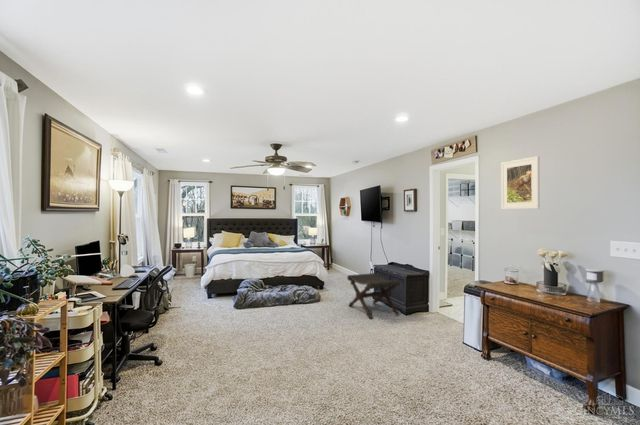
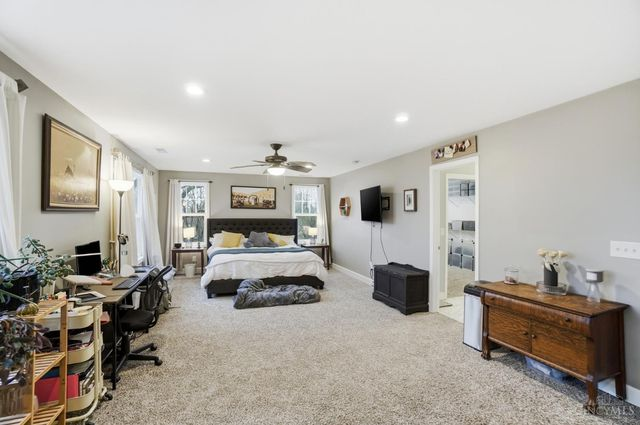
- footstool [346,272,401,320]
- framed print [500,155,541,210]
